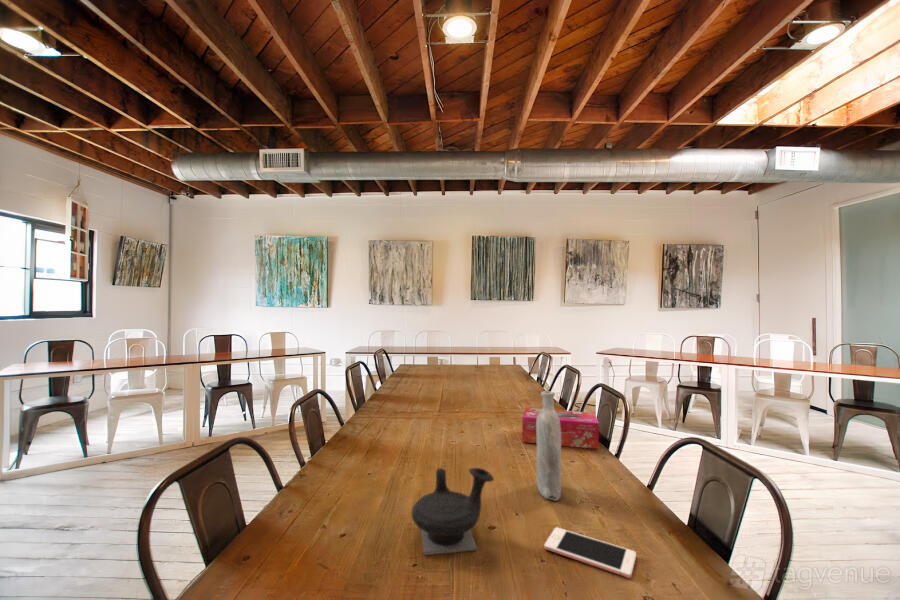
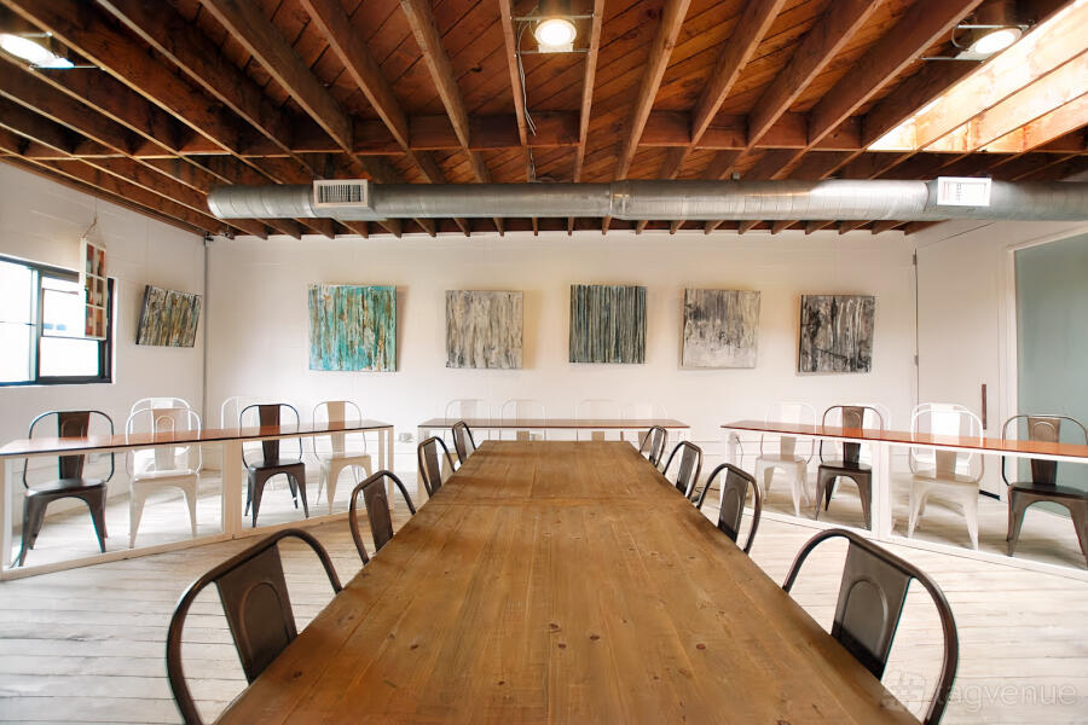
- bottle [536,390,562,502]
- teapot [411,467,495,556]
- tissue box [521,407,600,450]
- cell phone [543,526,637,579]
